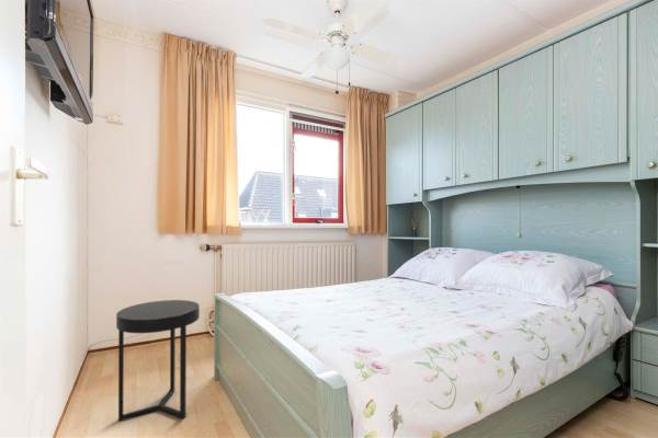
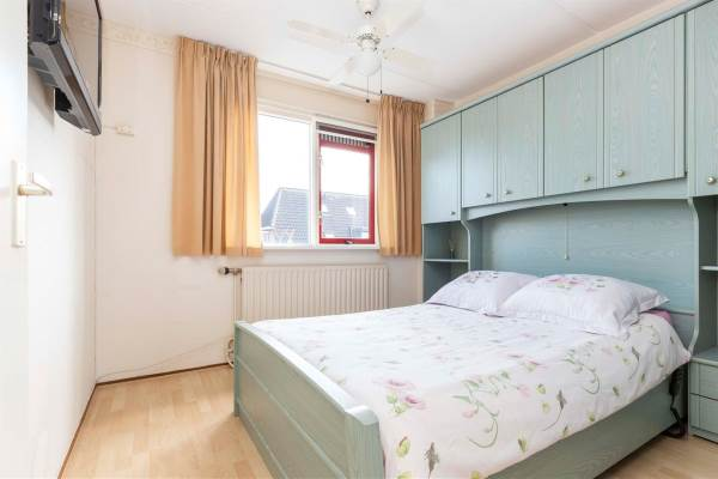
- side table [115,299,201,423]
